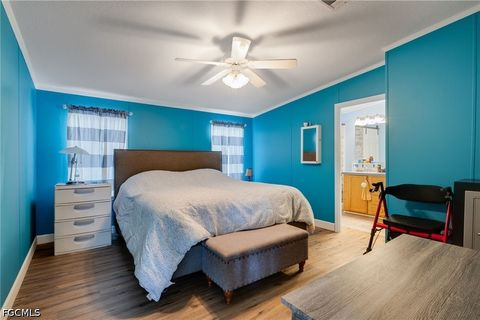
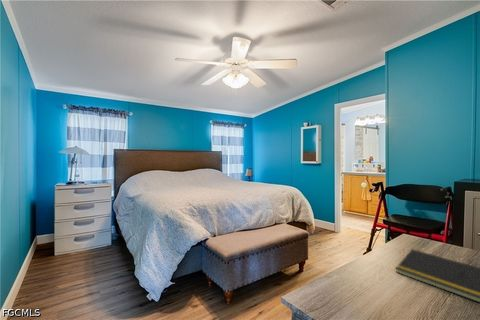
+ notepad [394,248,480,304]
